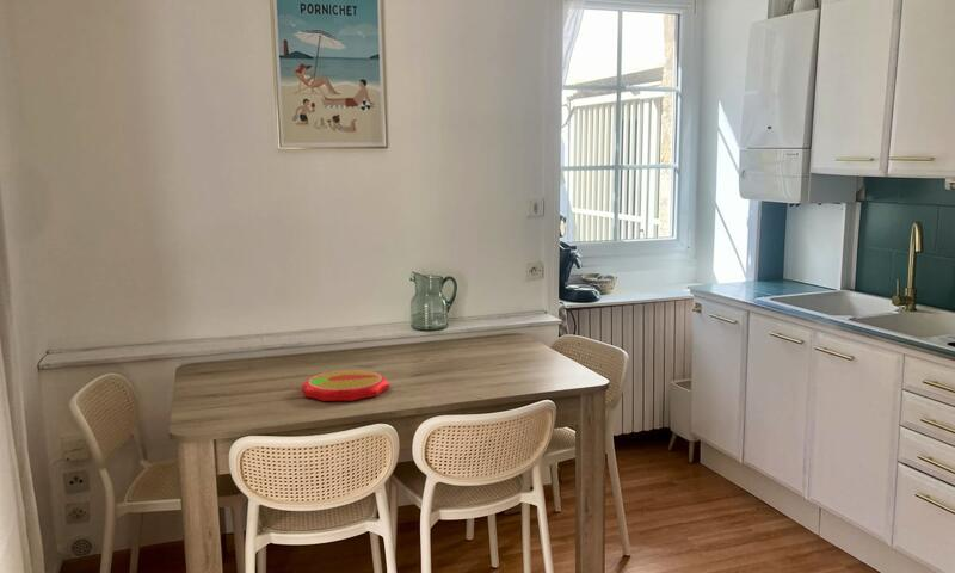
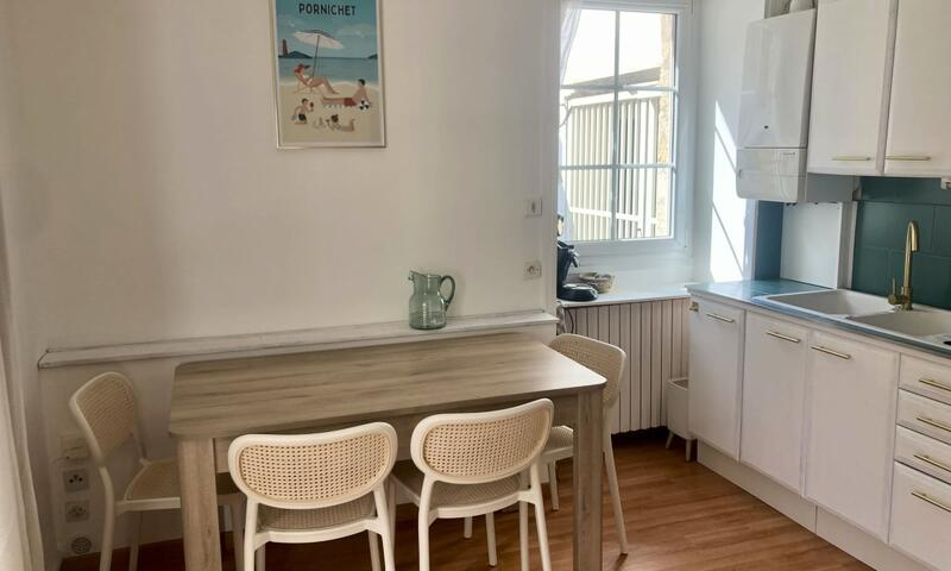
- plate [301,369,390,402]
